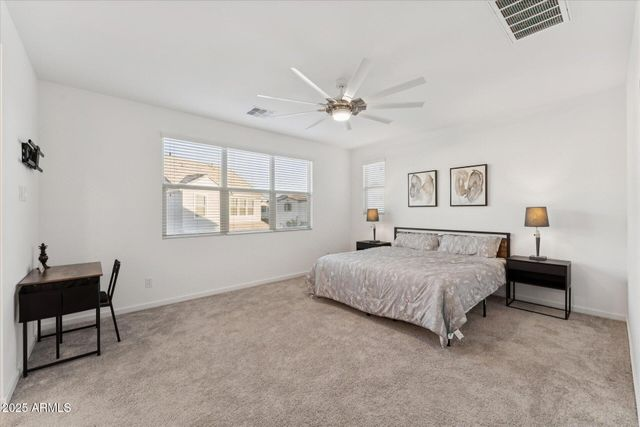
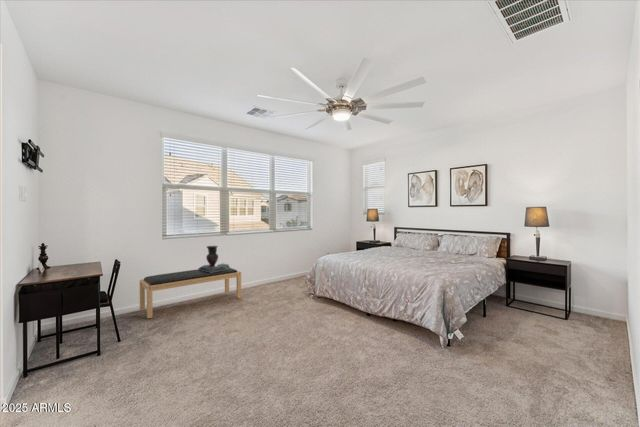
+ decorative urn [197,245,231,273]
+ bench [139,267,242,319]
